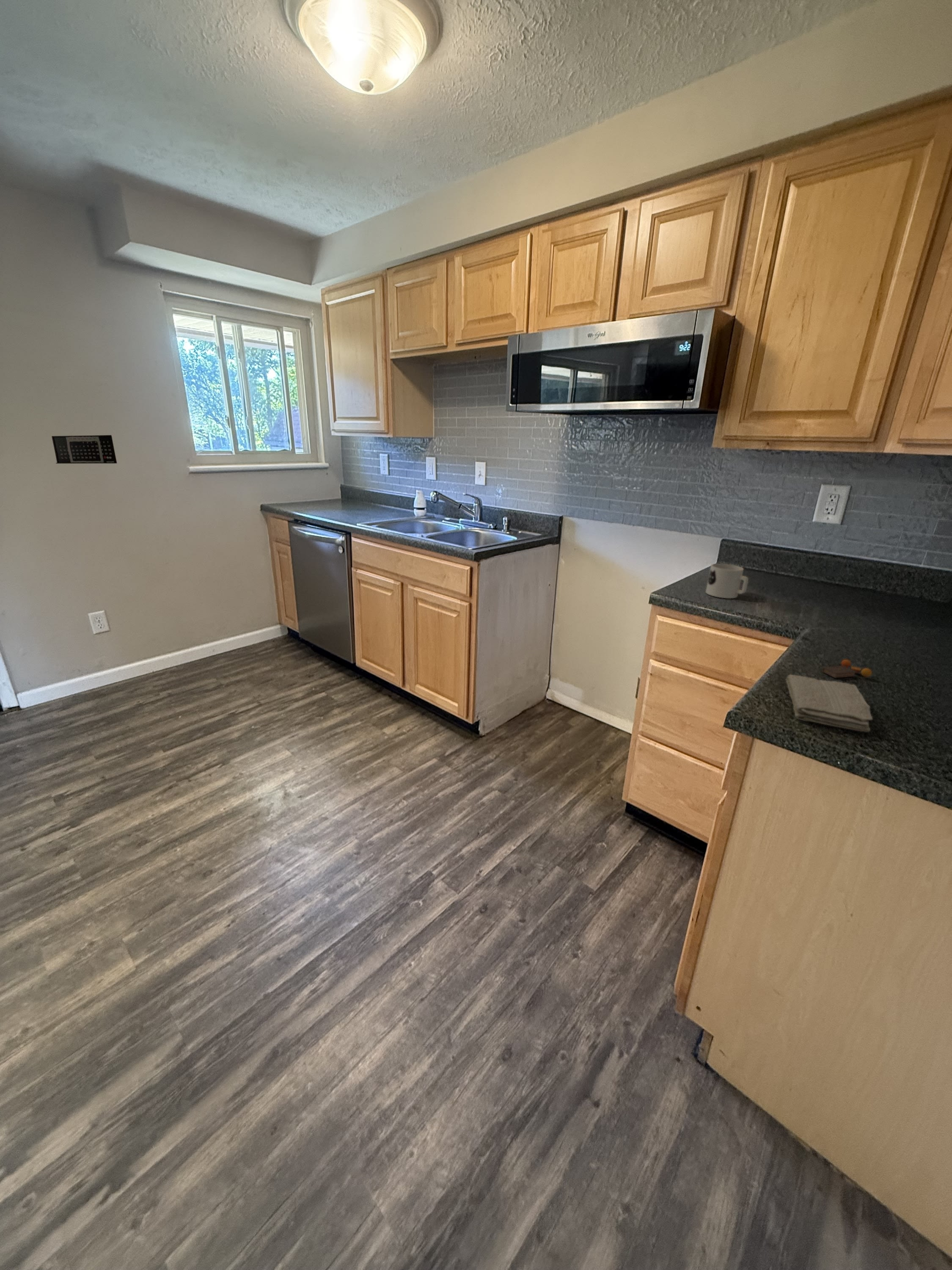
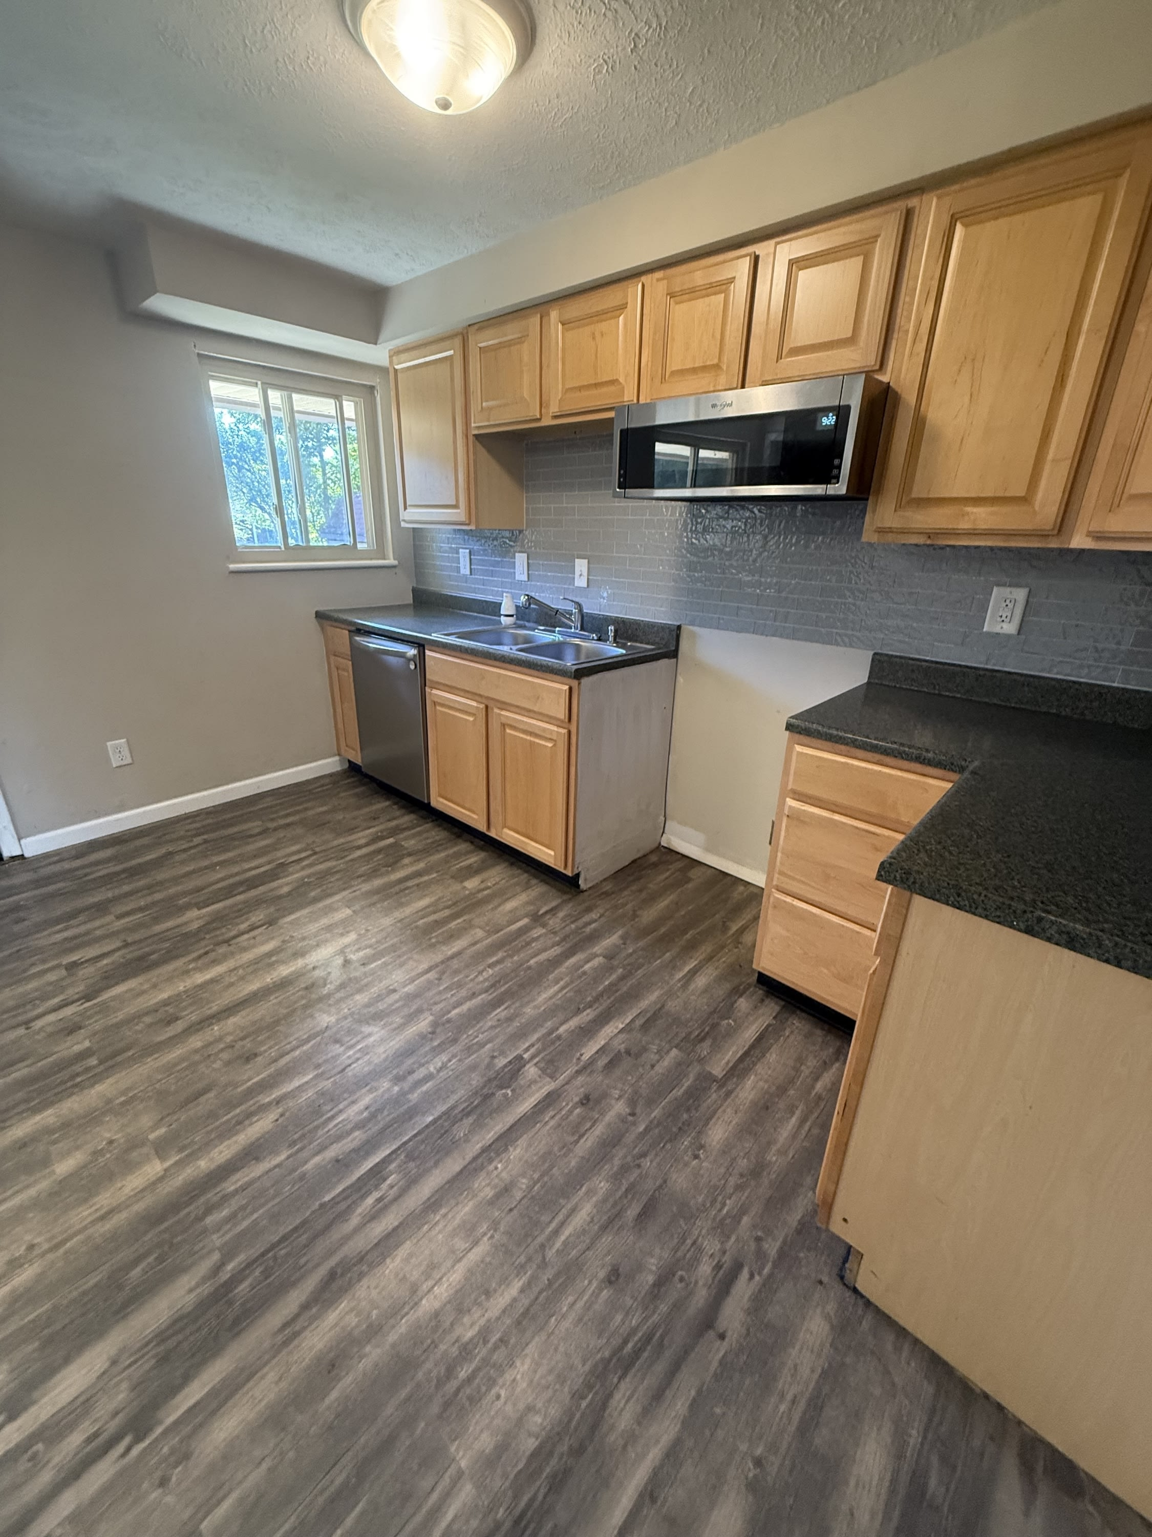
- fruit [821,659,872,679]
- calendar [51,435,117,464]
- mug [705,563,749,599]
- washcloth [785,674,873,732]
